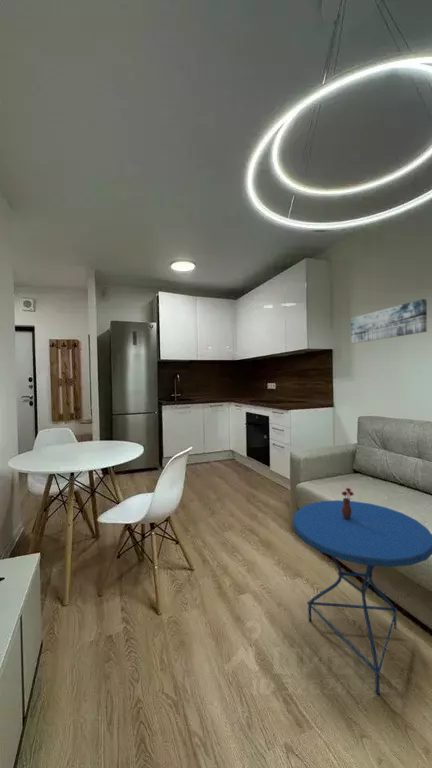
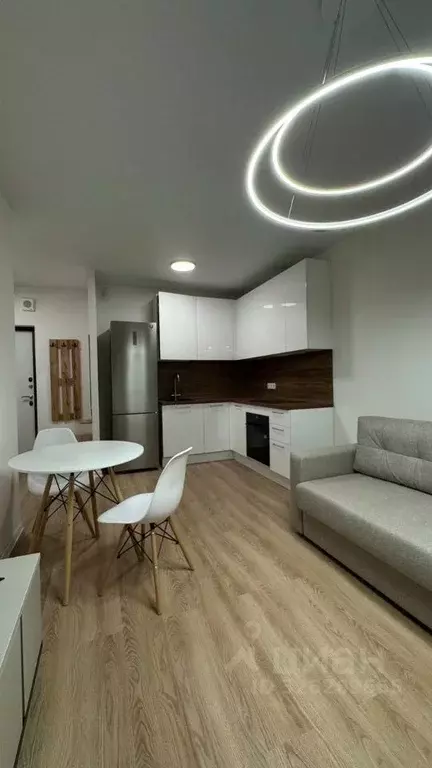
- wall art [350,298,428,344]
- side table [292,487,432,696]
